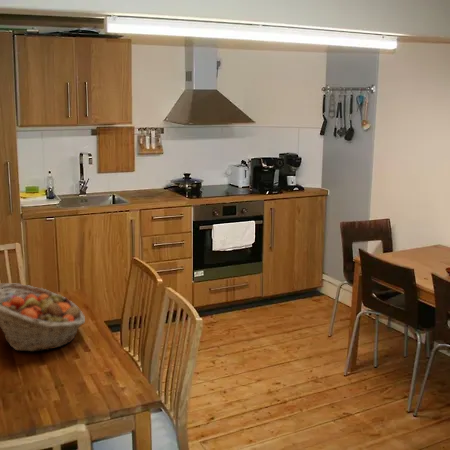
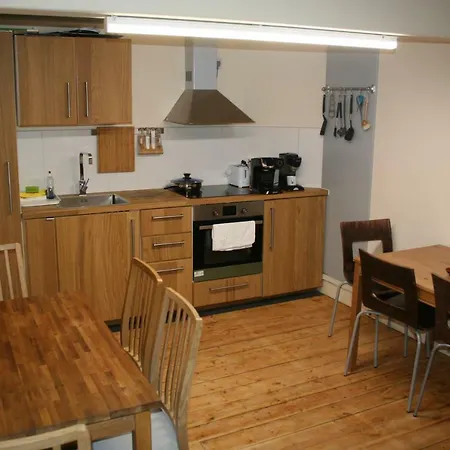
- fruit basket [0,282,86,352]
